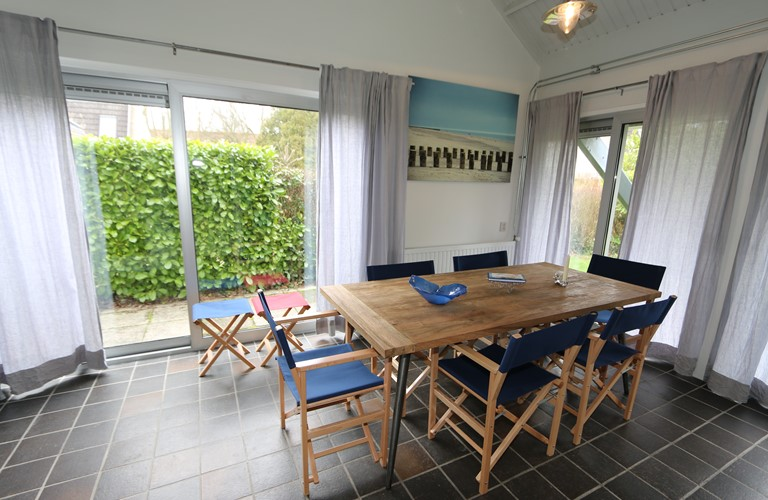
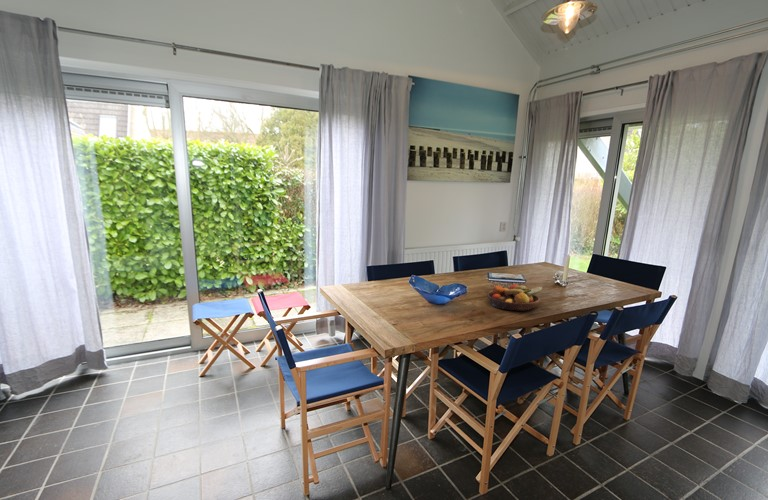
+ fruit bowl [486,283,544,312]
